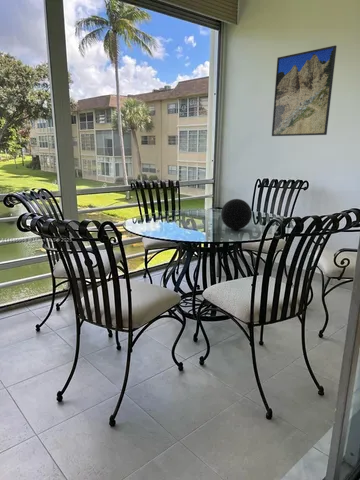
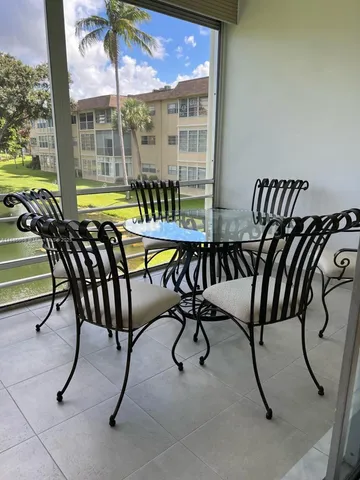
- decorative ball [220,198,253,230]
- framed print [271,45,337,137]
